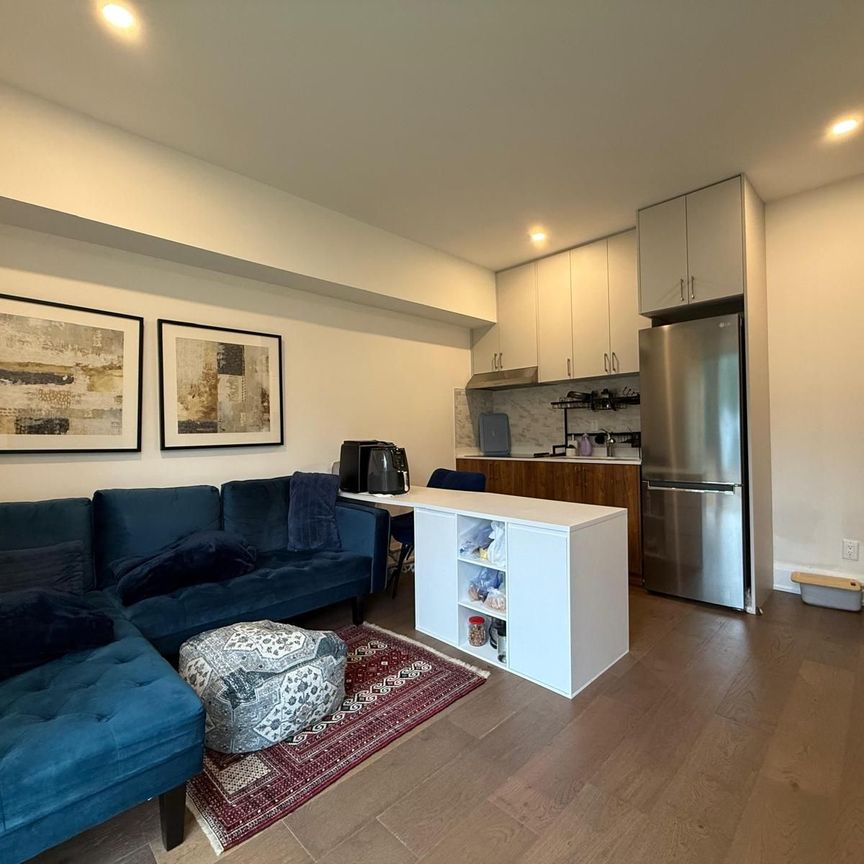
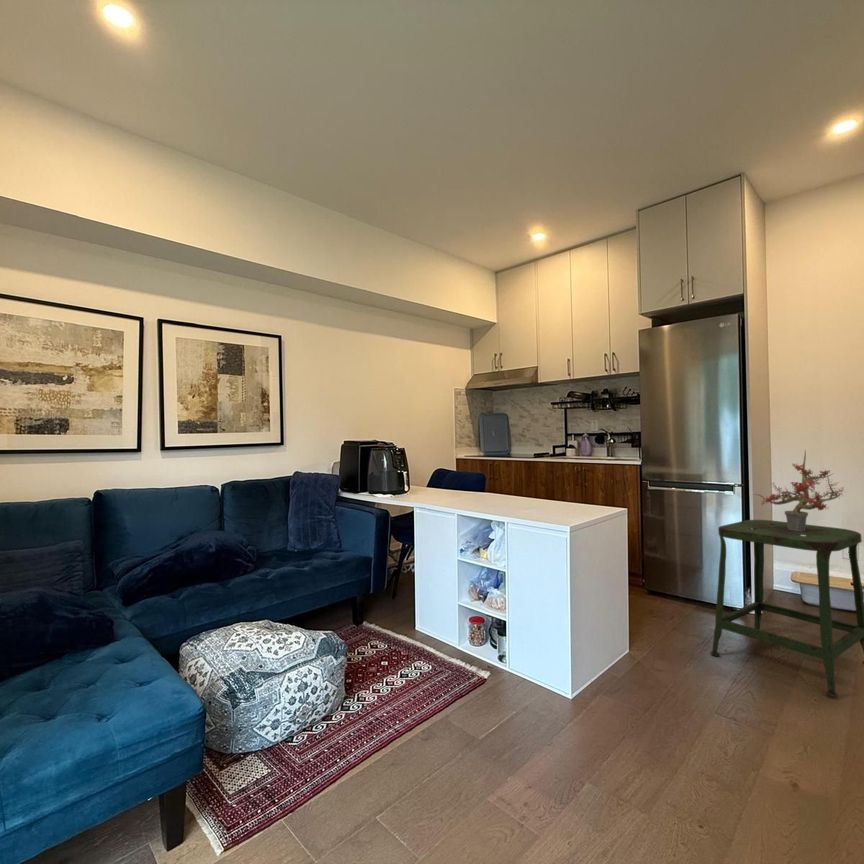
+ stool [710,519,864,698]
+ potted plant [751,449,846,531]
